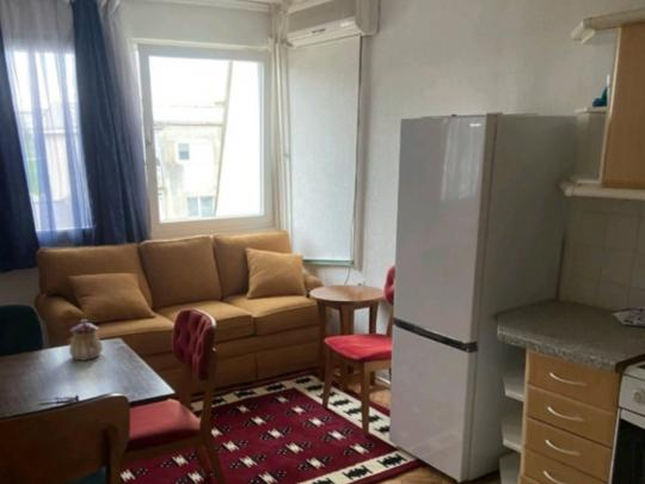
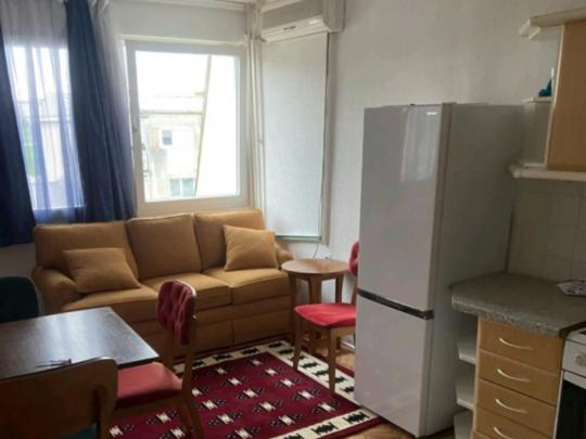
- teapot [68,318,104,361]
